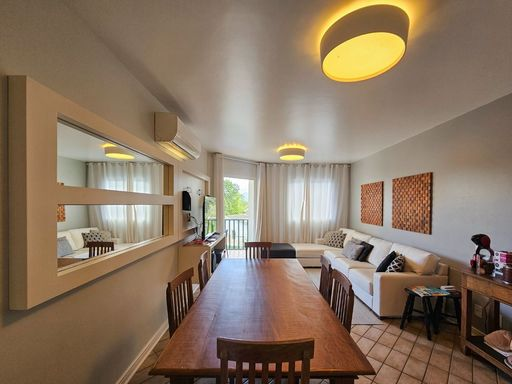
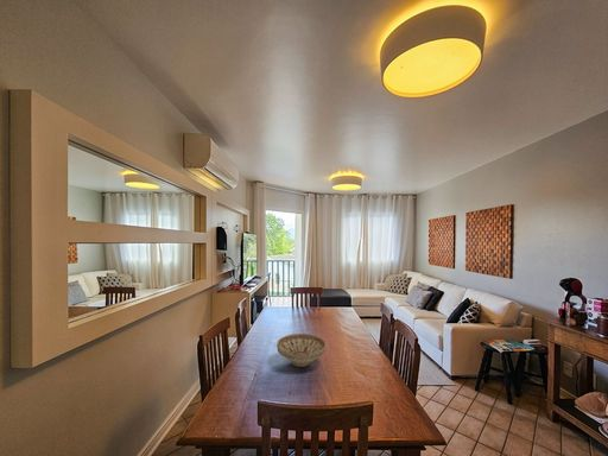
+ decorative bowl [276,332,327,368]
